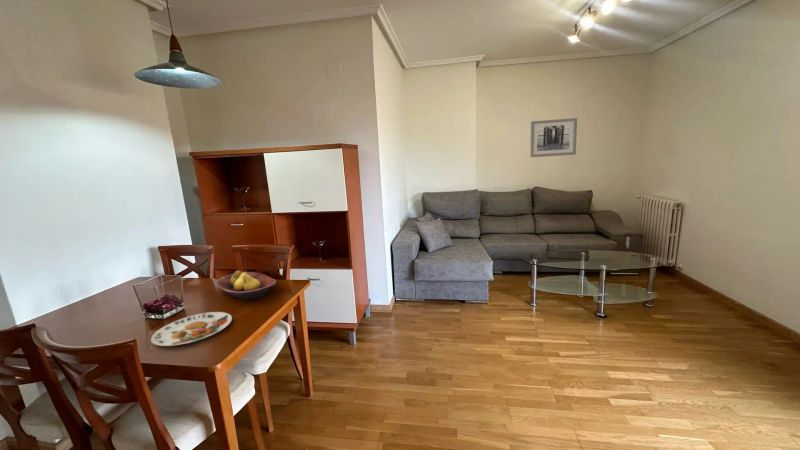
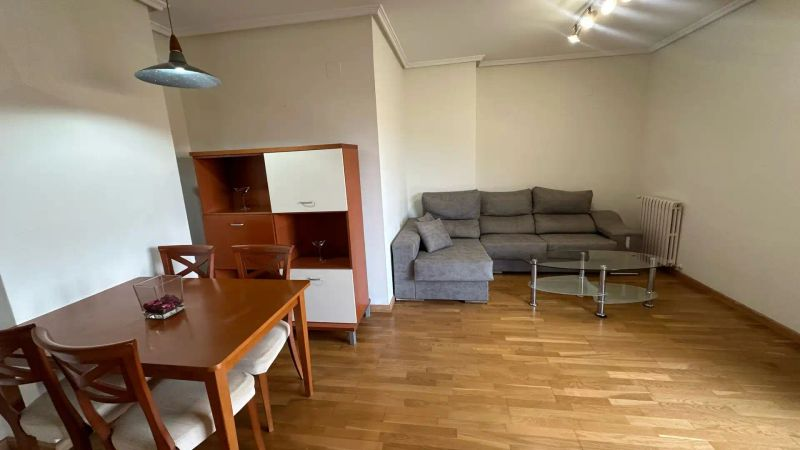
- plate [150,311,233,347]
- wall art [530,117,578,158]
- fruit bowl [213,270,277,301]
